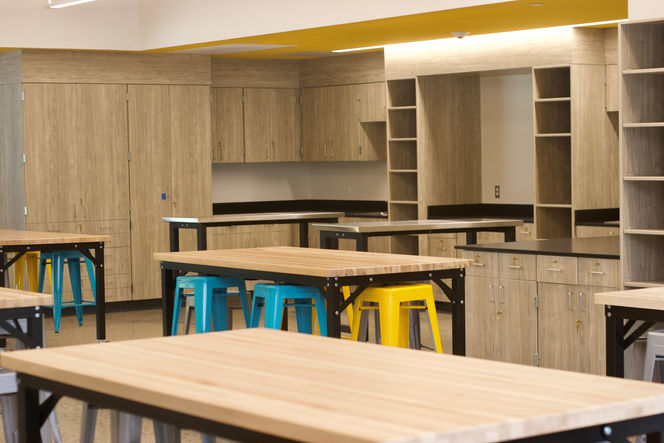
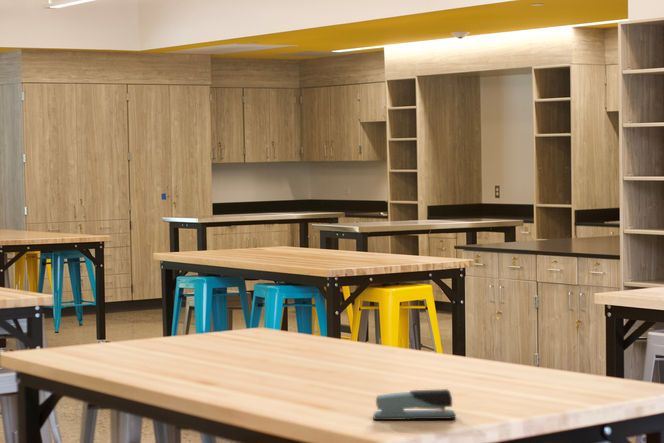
+ stapler [372,388,457,421]
